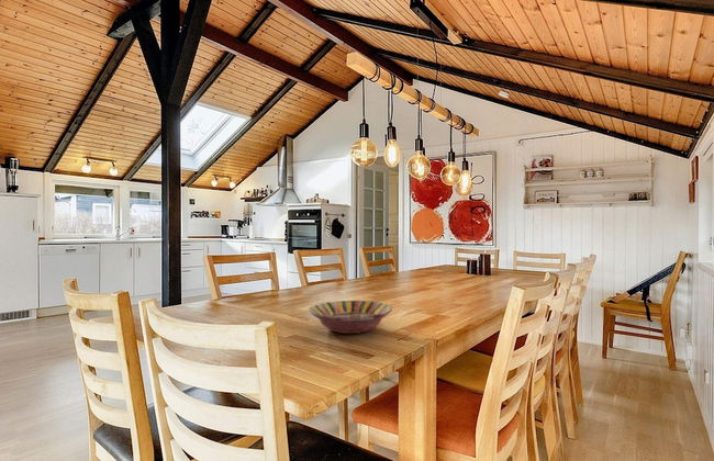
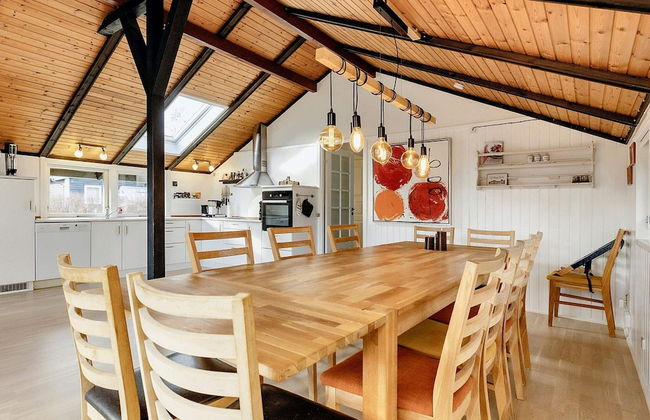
- serving bowl [308,300,393,335]
